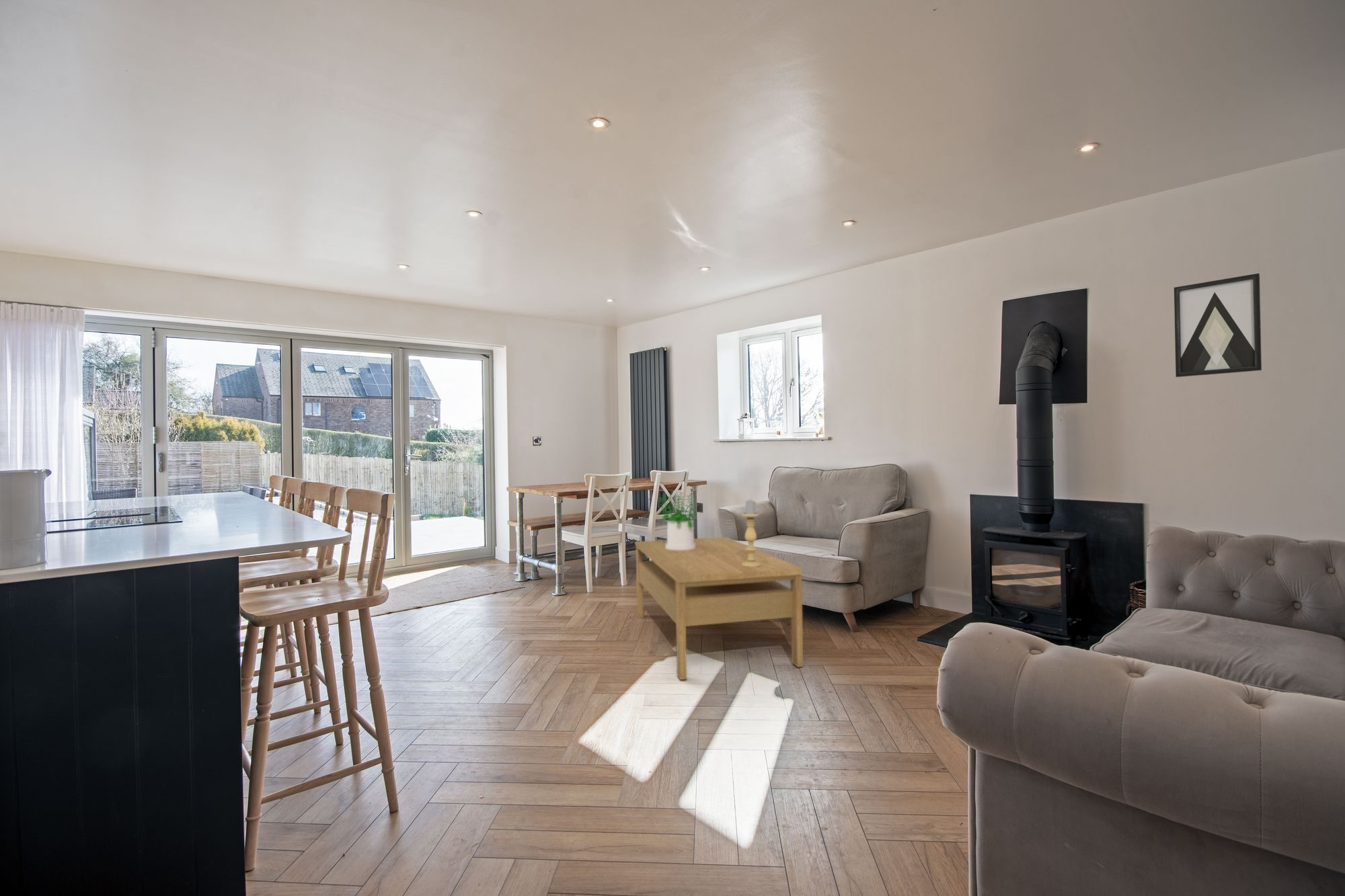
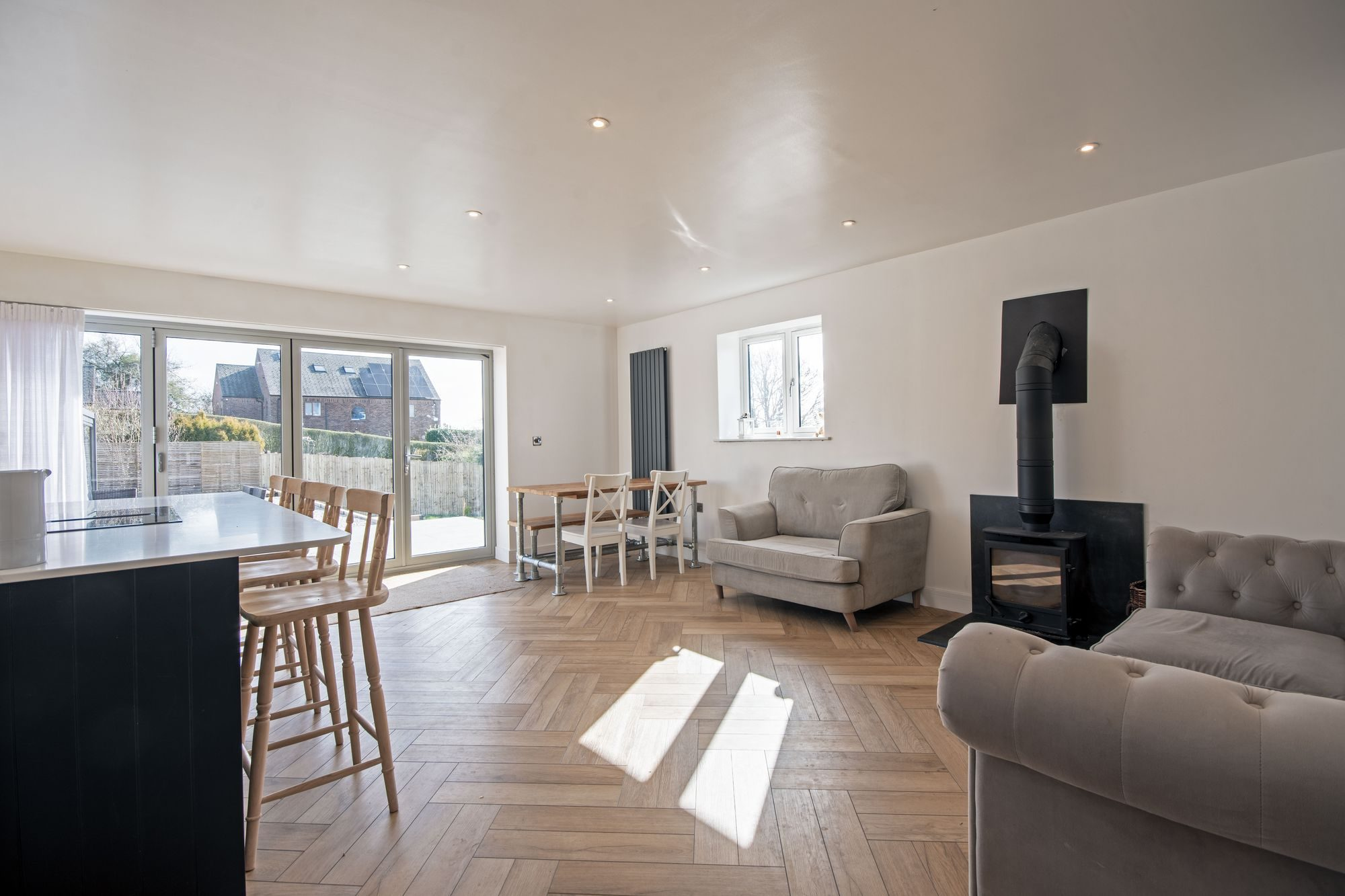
- coffee table [635,536,804,680]
- candle holder [741,499,761,567]
- wall art [1174,273,1262,378]
- potted plant [655,491,699,550]
